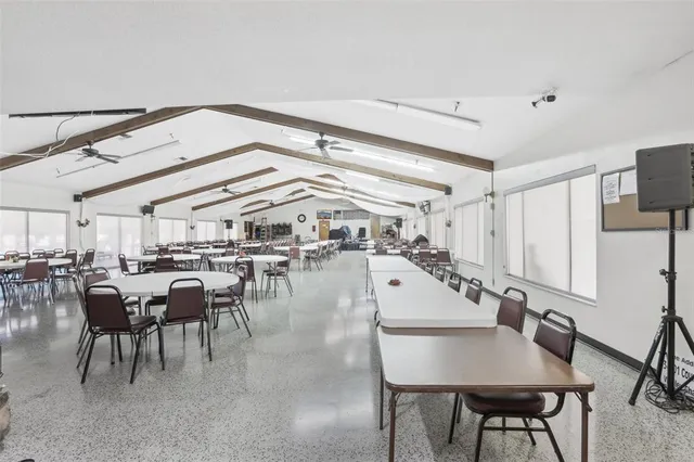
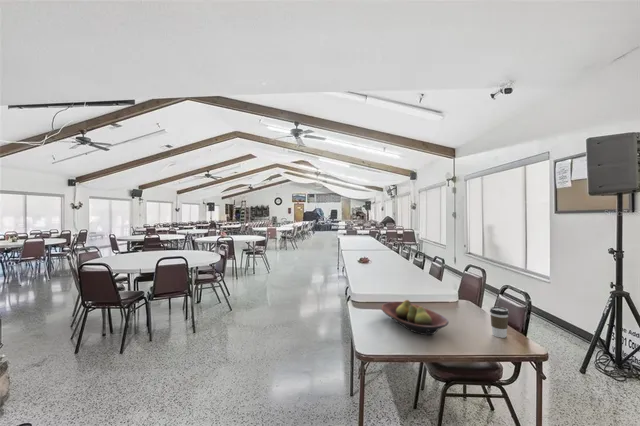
+ coffee cup [489,306,510,339]
+ fruit bowl [380,299,450,336]
